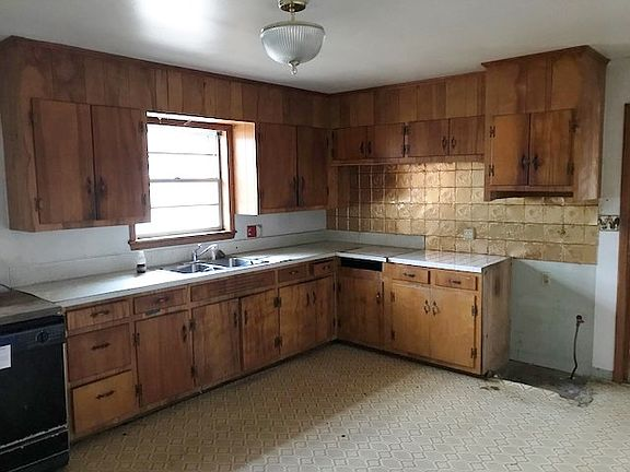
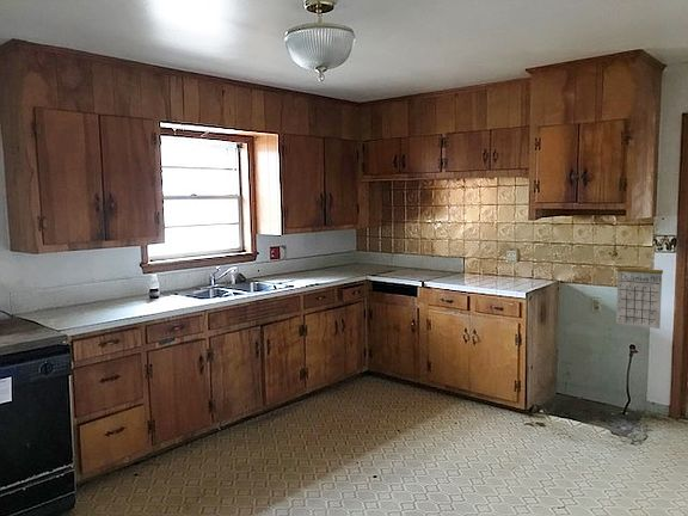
+ calendar [615,254,664,330]
